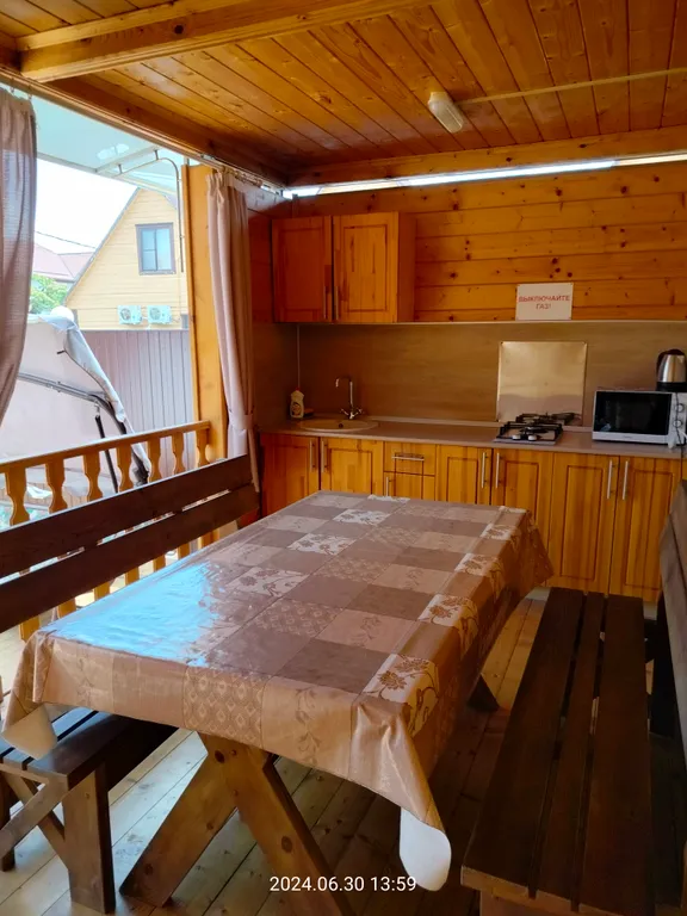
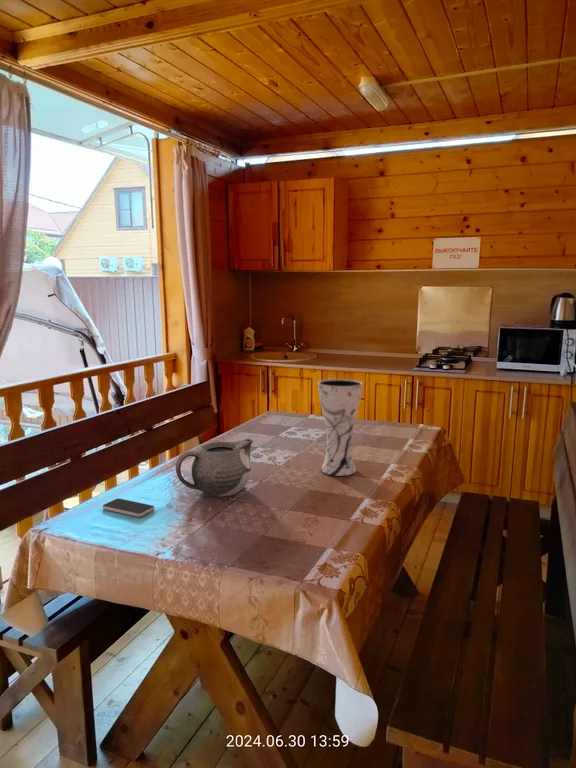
+ smartphone [102,498,155,518]
+ teapot [175,438,254,497]
+ vase [317,378,364,477]
